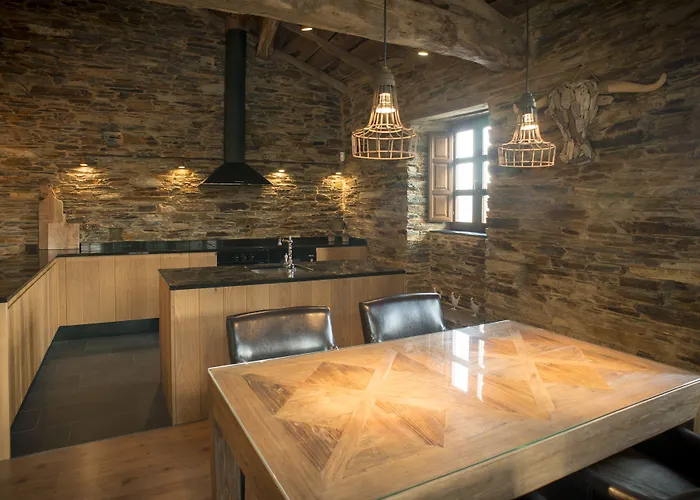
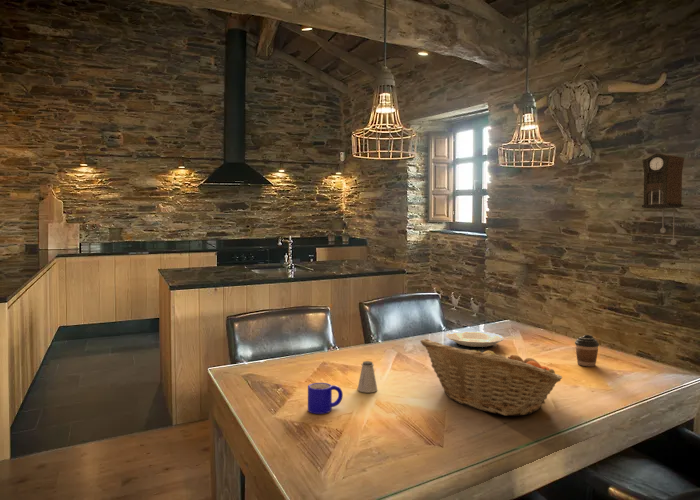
+ saltshaker [357,360,379,394]
+ fruit basket [419,338,563,417]
+ pendulum clock [641,152,685,246]
+ mug [307,382,344,415]
+ coffee cup [574,334,600,367]
+ plate [445,330,505,350]
